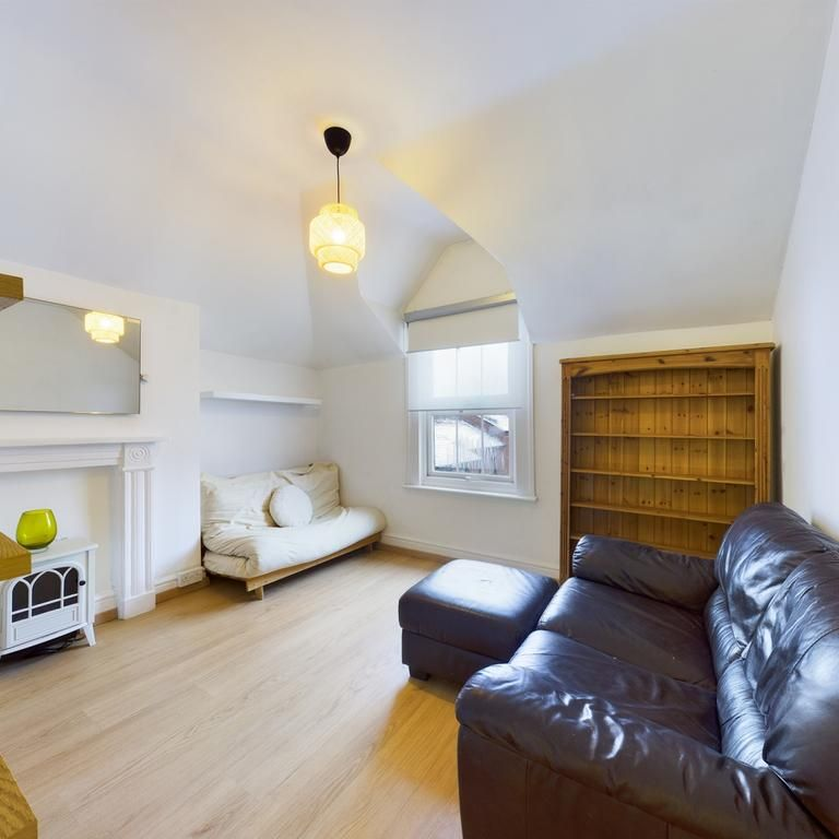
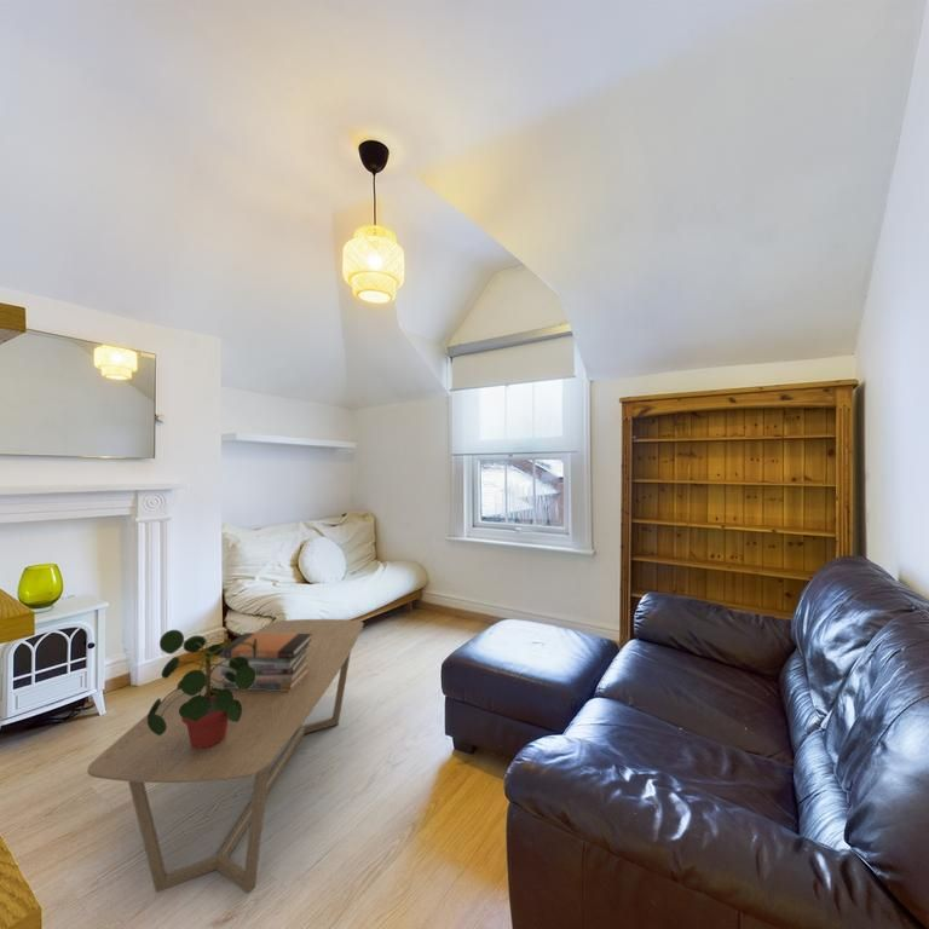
+ coffee table [86,618,364,894]
+ book stack [219,631,312,692]
+ potted plant [148,629,256,749]
